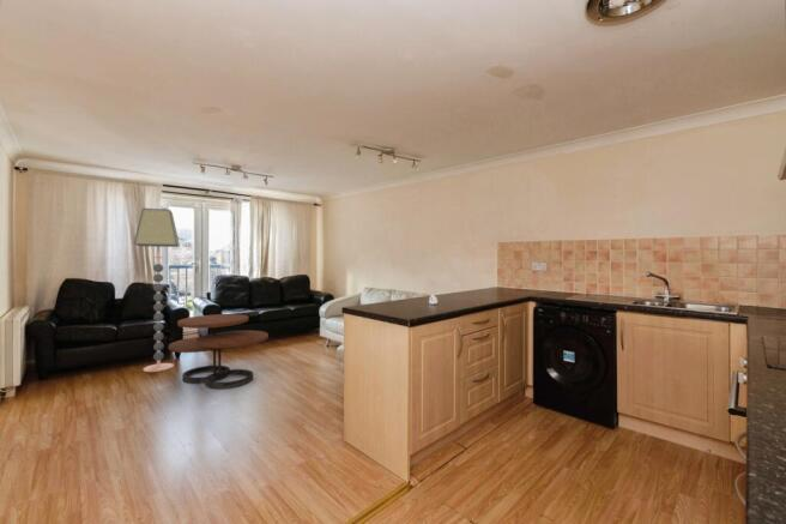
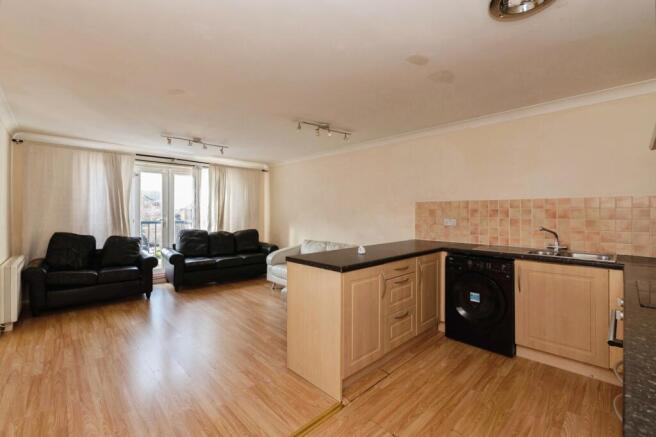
- coffee table [168,313,270,390]
- floor lamp [133,207,181,373]
